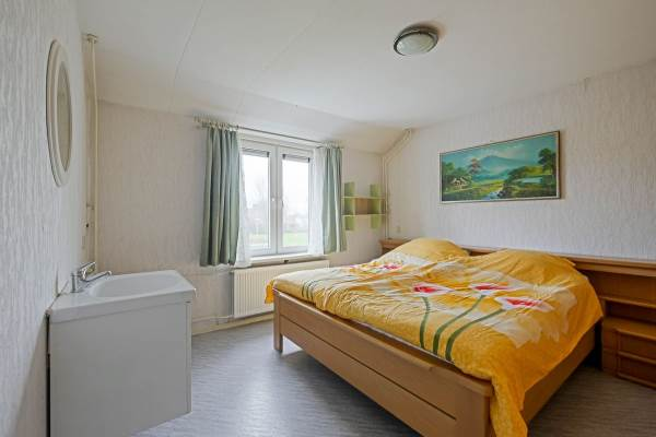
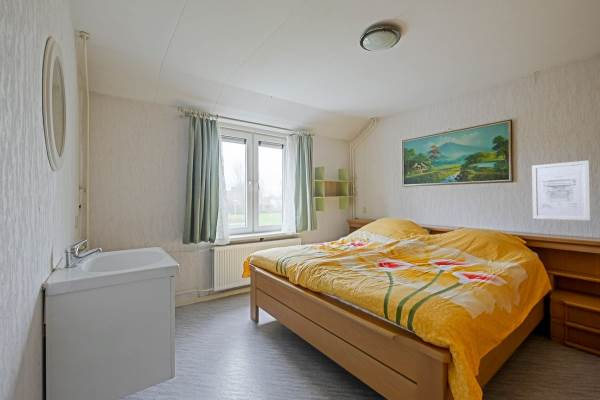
+ wall art [531,159,591,221]
